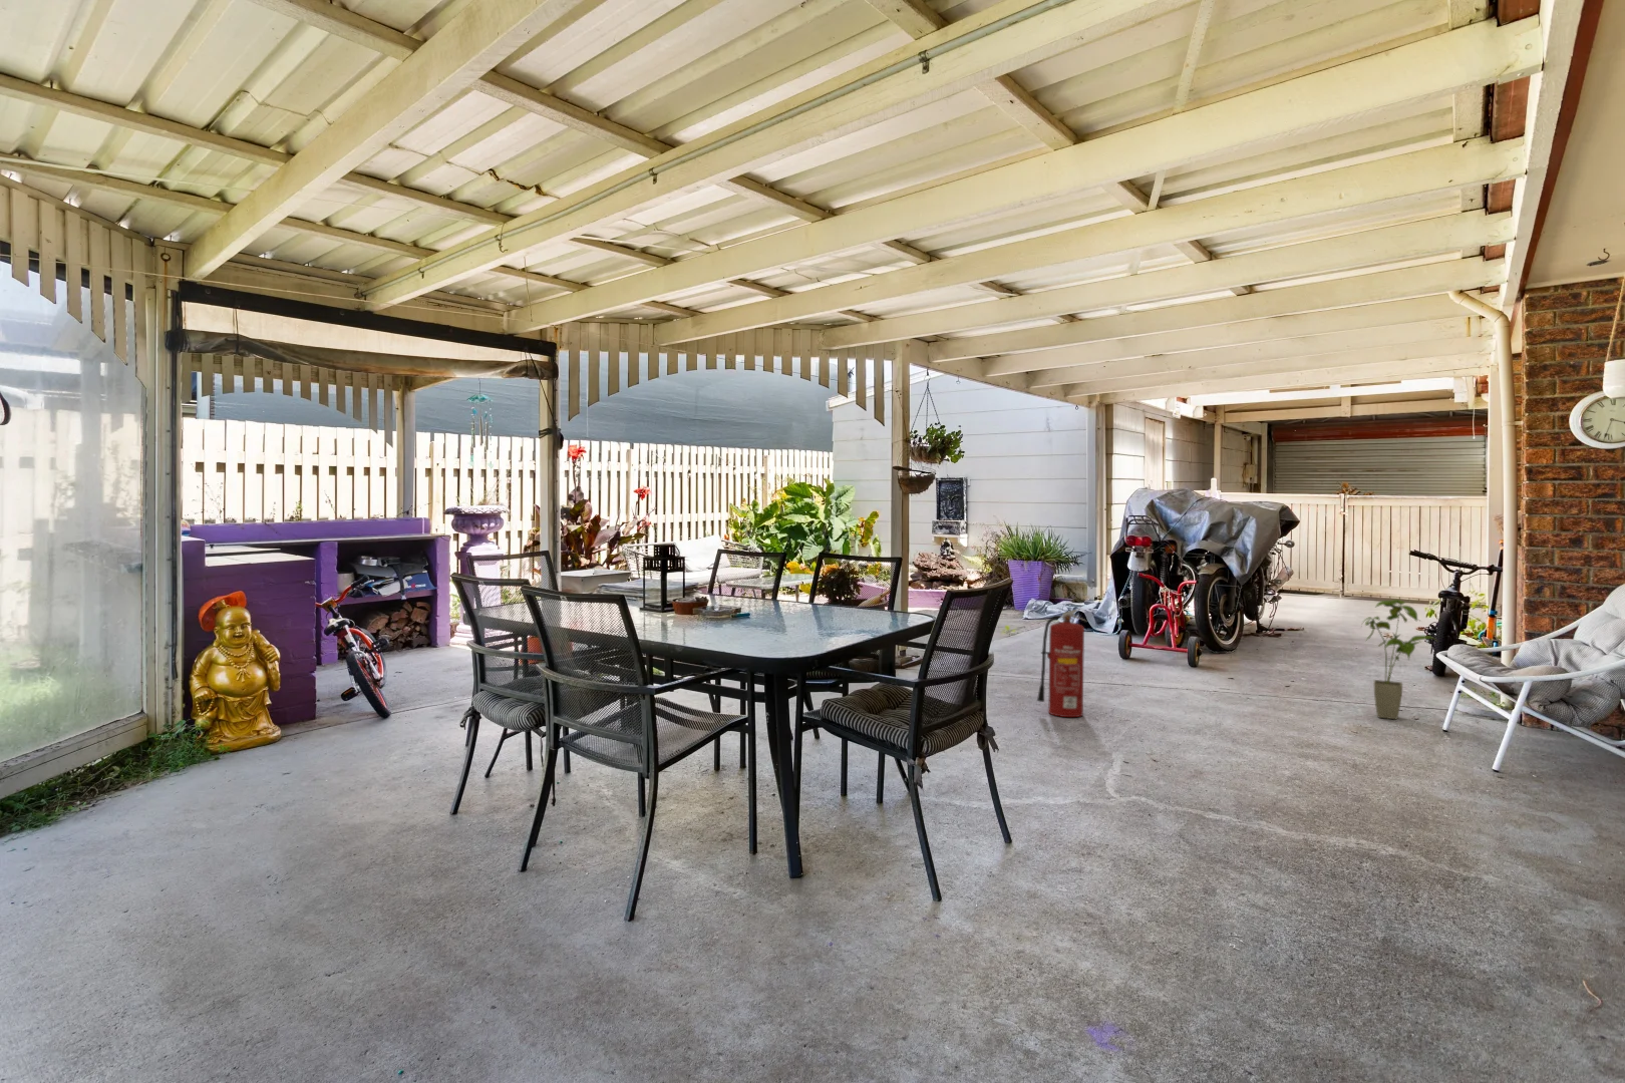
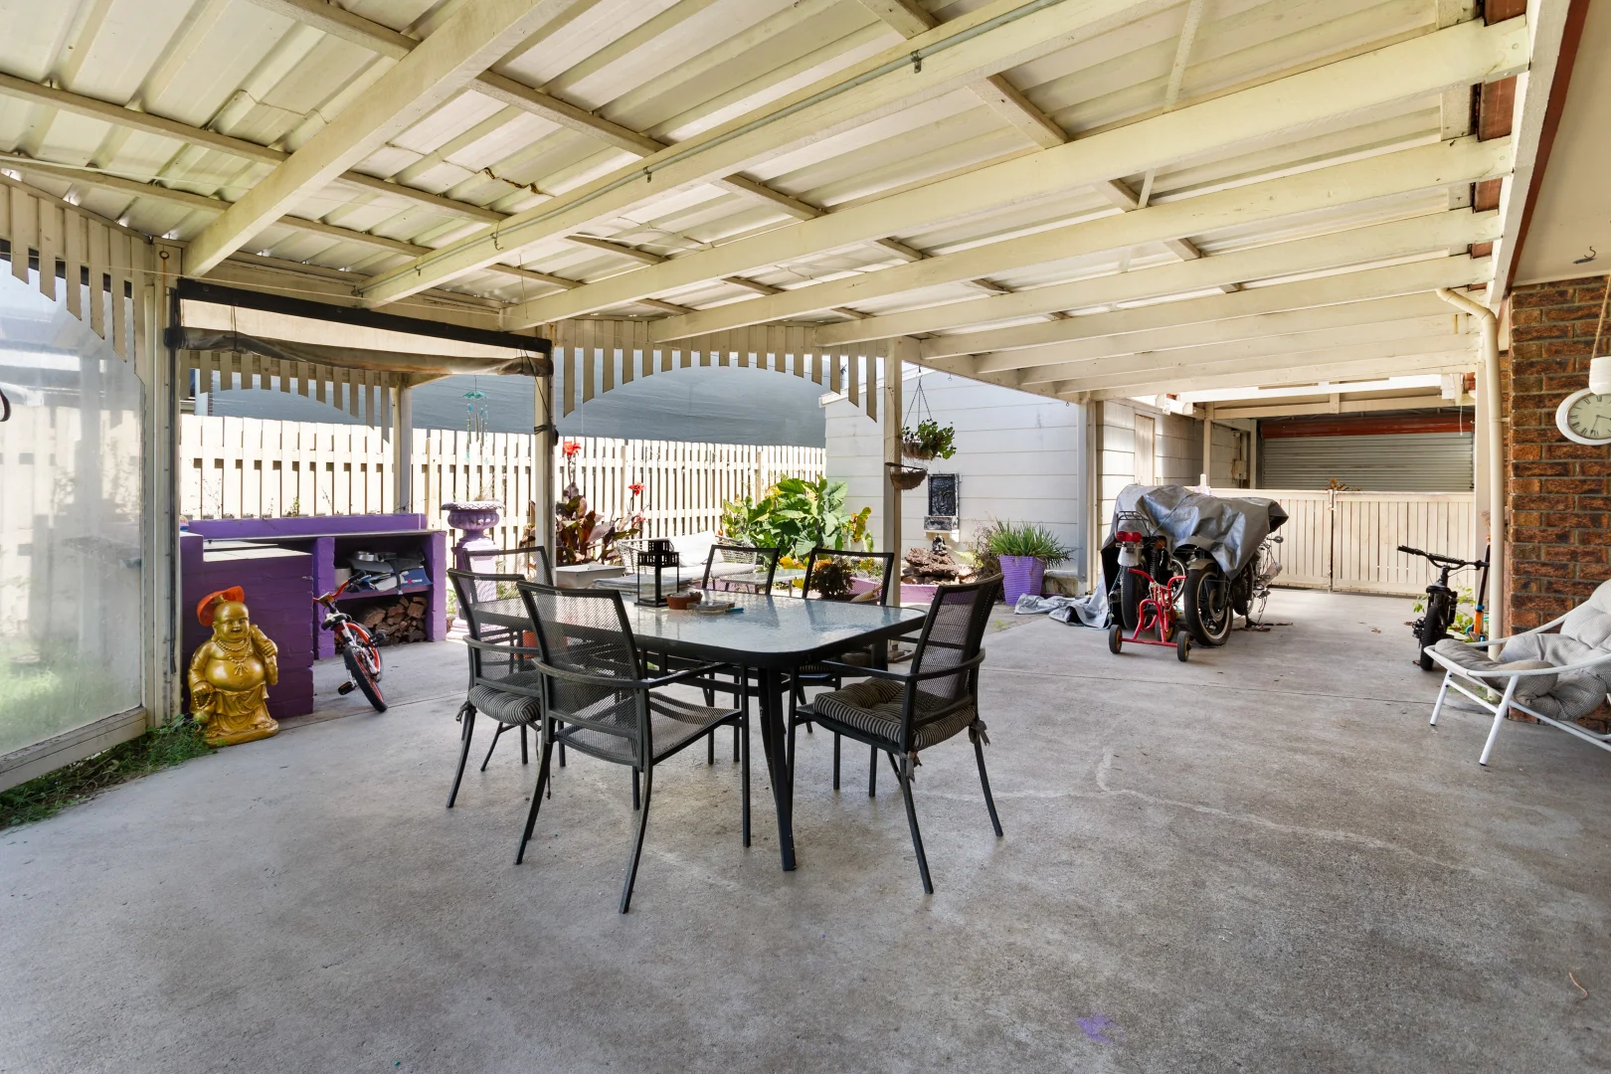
- house plant [1360,598,1440,720]
- fire extinguisher [1036,608,1087,718]
